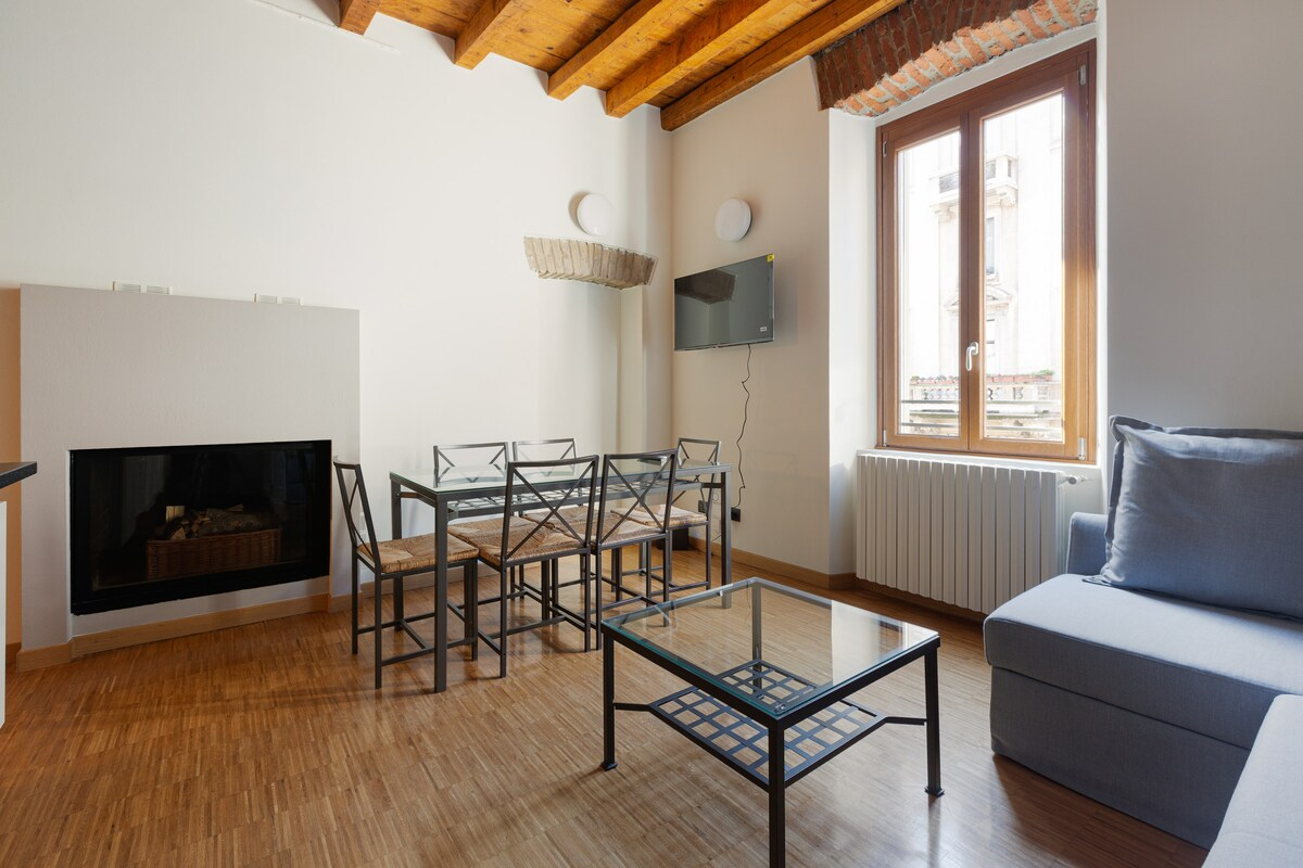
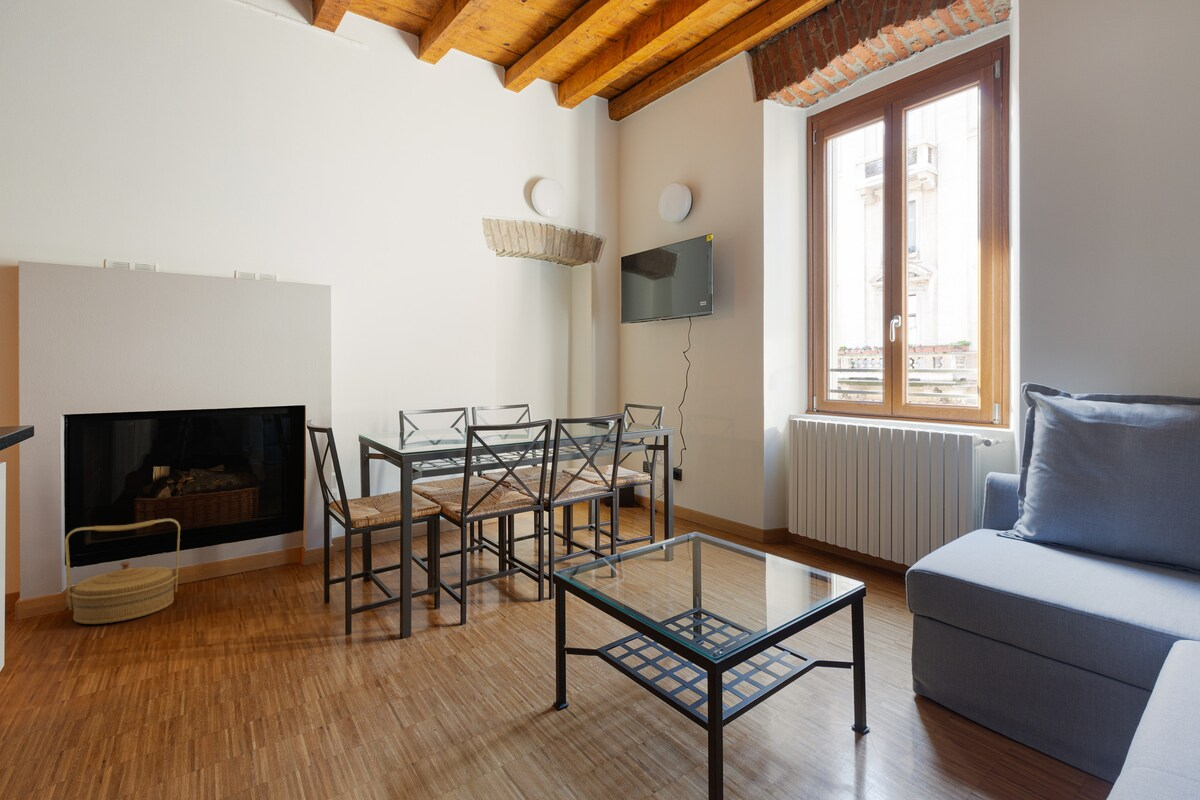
+ woven basket [64,517,181,625]
